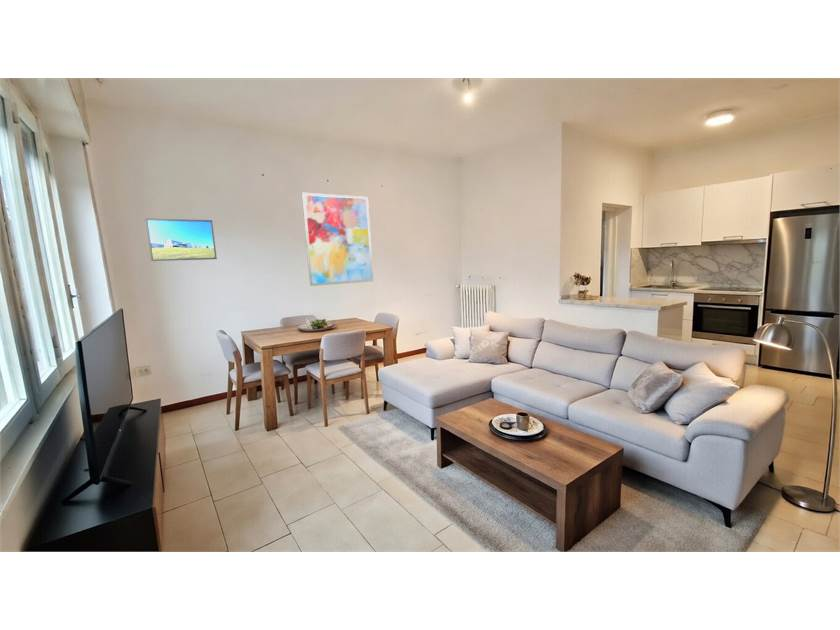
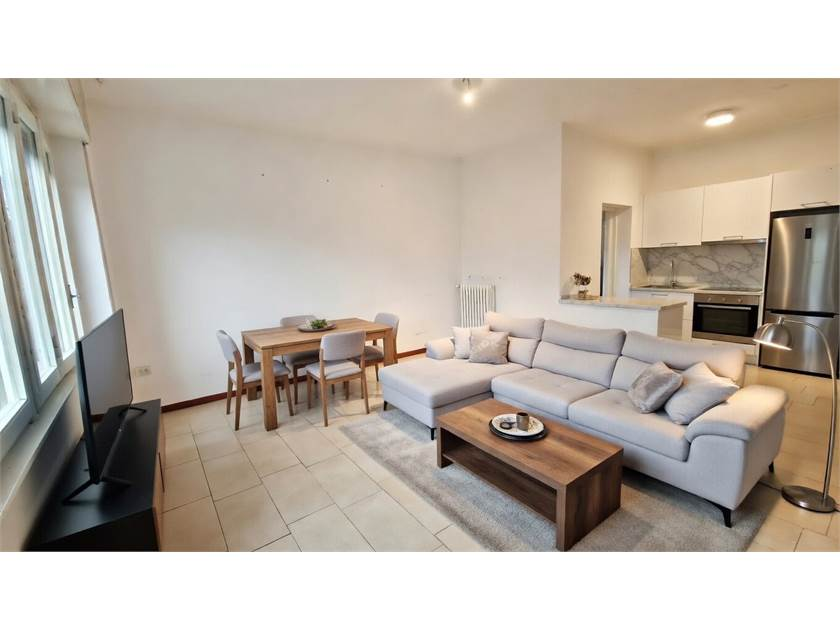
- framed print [144,218,218,262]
- wall art [301,192,374,287]
